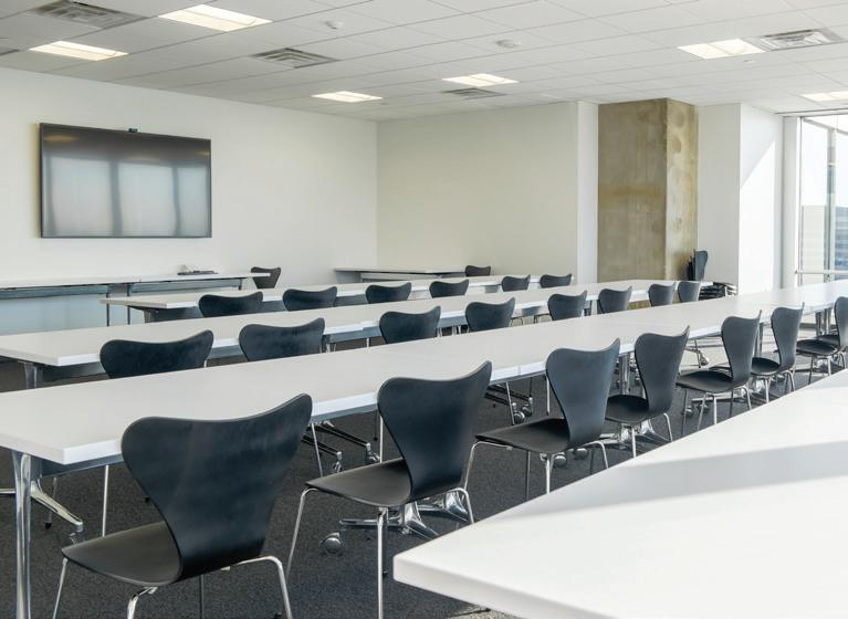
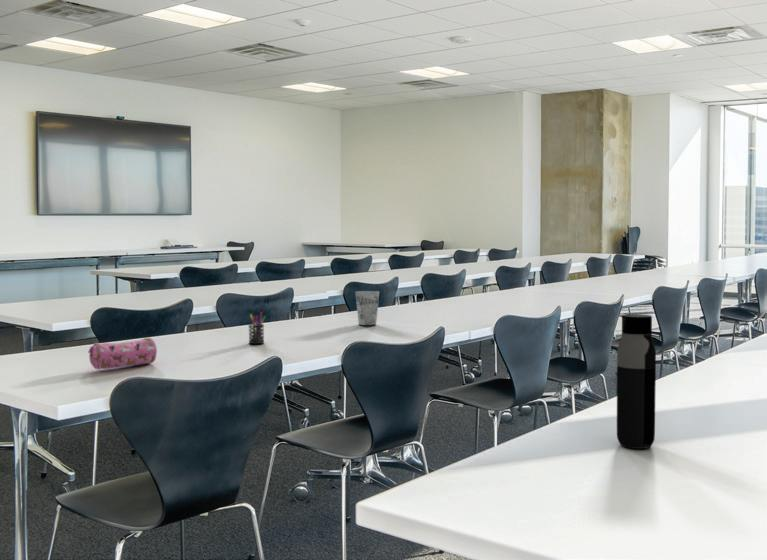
+ pen holder [247,311,267,345]
+ pencil case [87,337,158,370]
+ cup [354,290,380,327]
+ water bottle [616,313,657,450]
